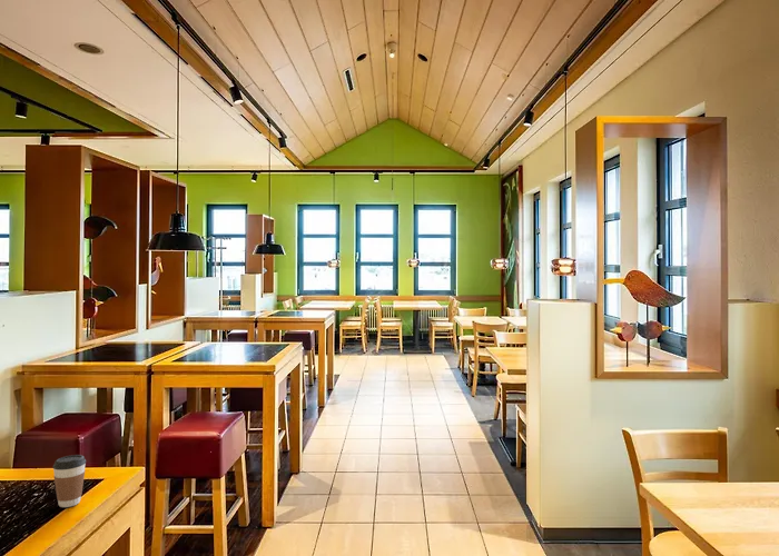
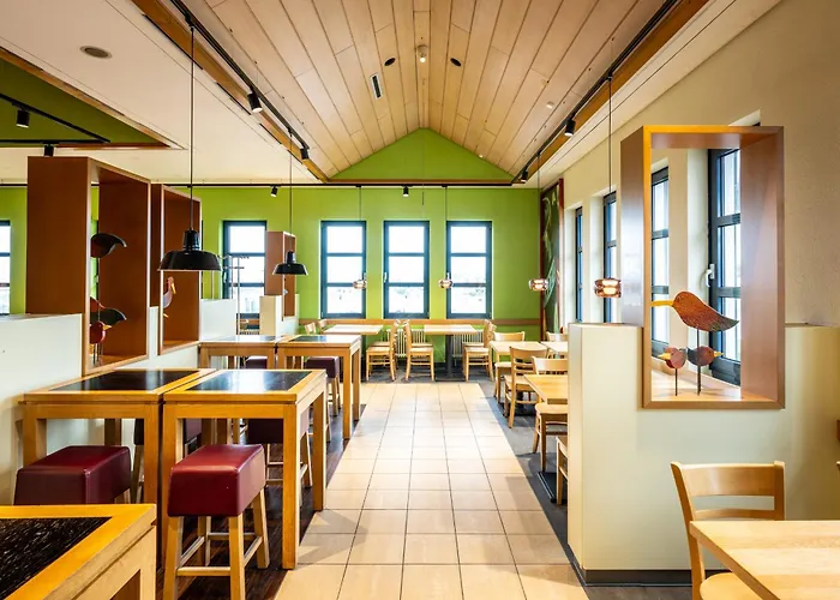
- coffee cup [52,454,87,508]
